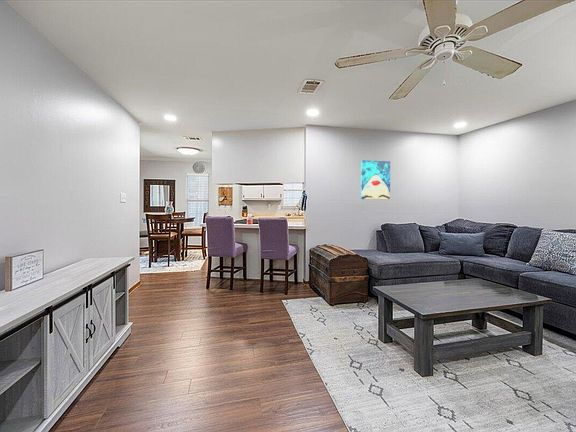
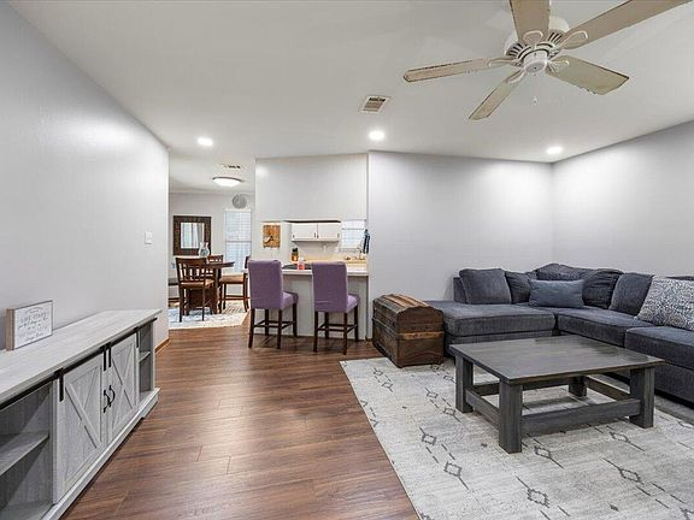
- wall art [360,159,391,201]
